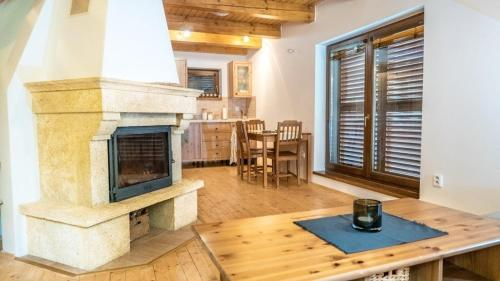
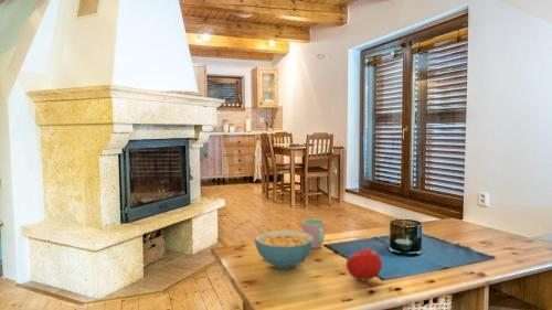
+ fruit [346,245,383,281]
+ cereal bowl [254,229,314,270]
+ cup [301,218,326,249]
